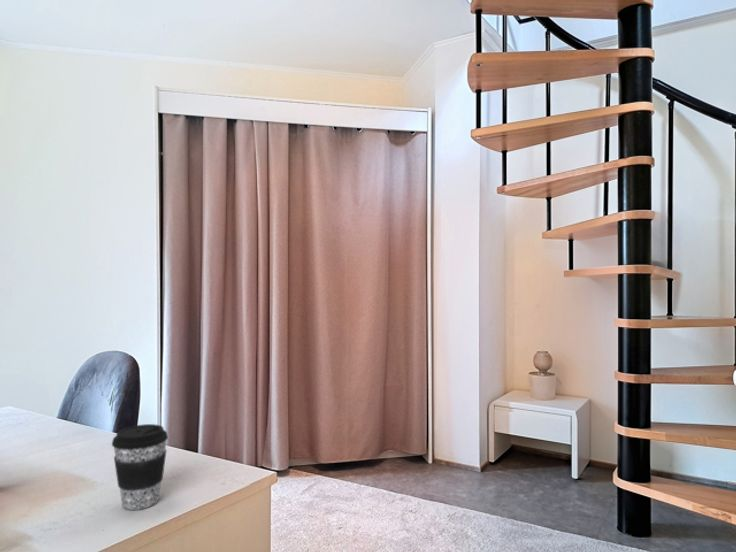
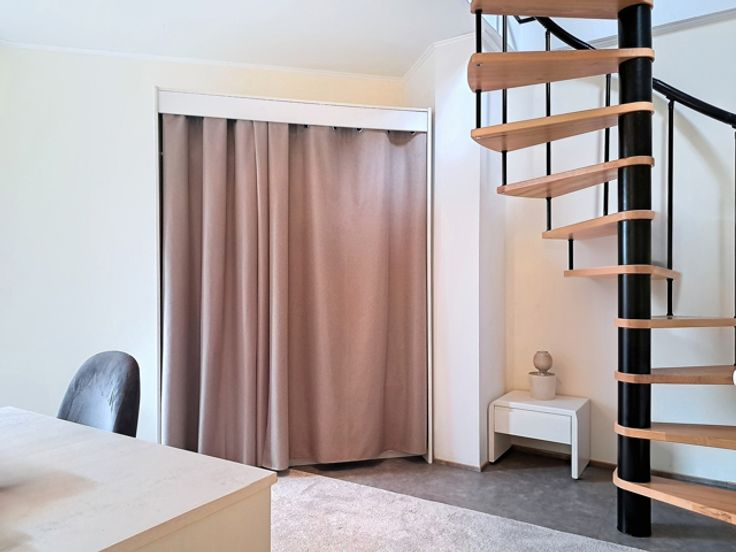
- coffee cup [111,423,169,511]
